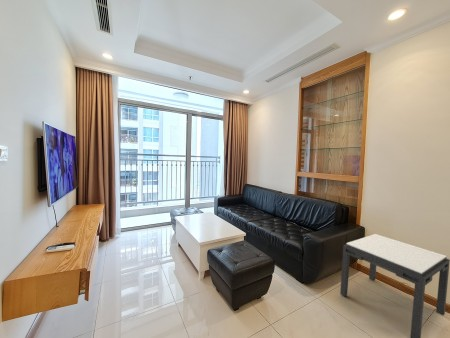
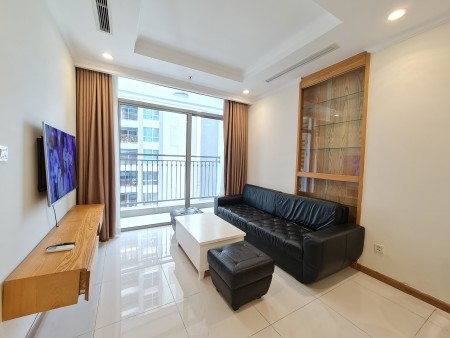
- side table [339,233,450,338]
